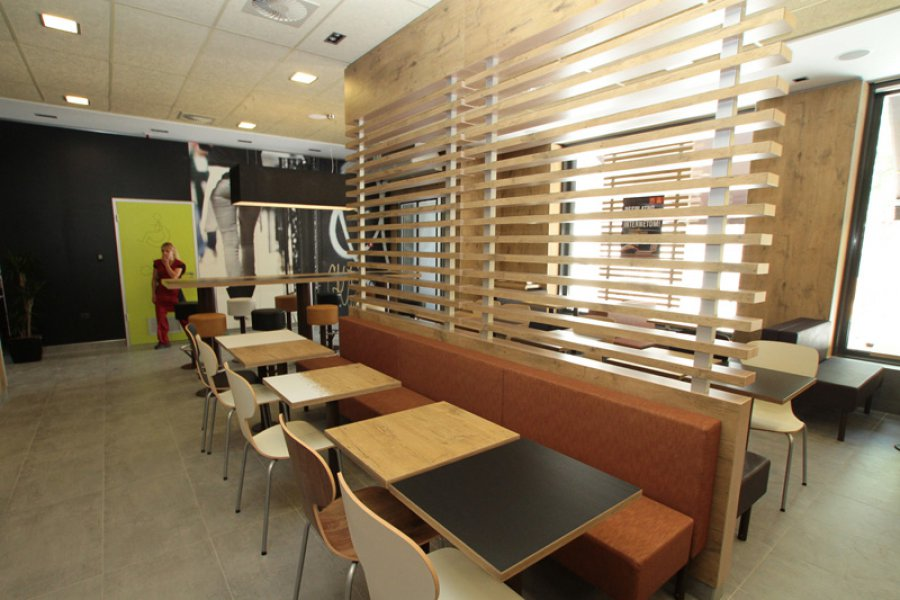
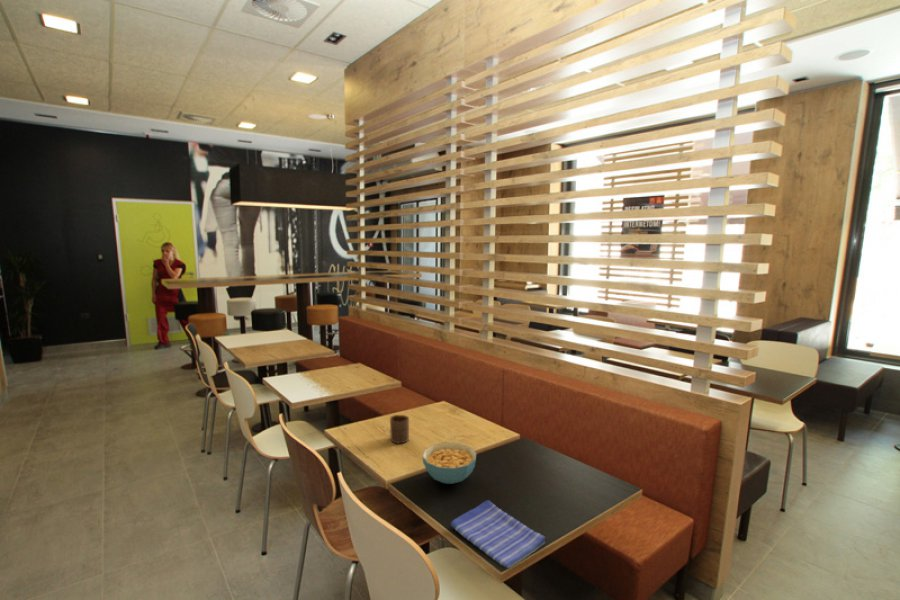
+ cereal bowl [421,441,477,485]
+ cup [389,414,410,445]
+ dish towel [450,499,547,569]
